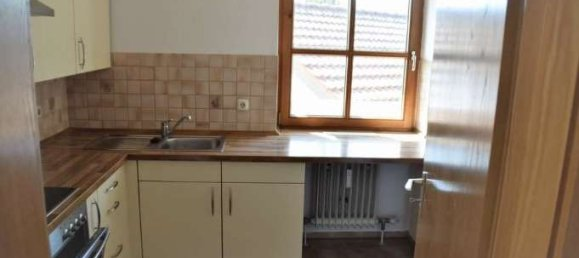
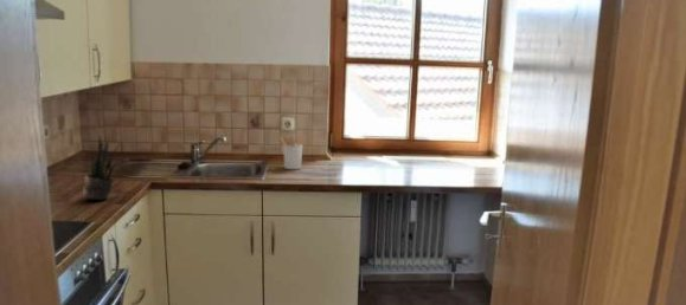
+ potted plant [82,136,121,201]
+ utensil holder [278,132,307,170]
